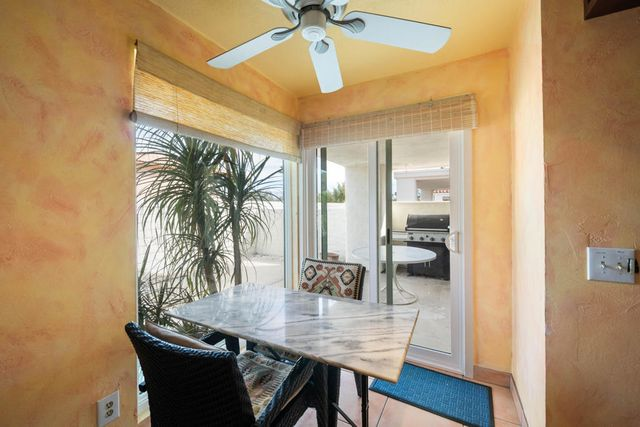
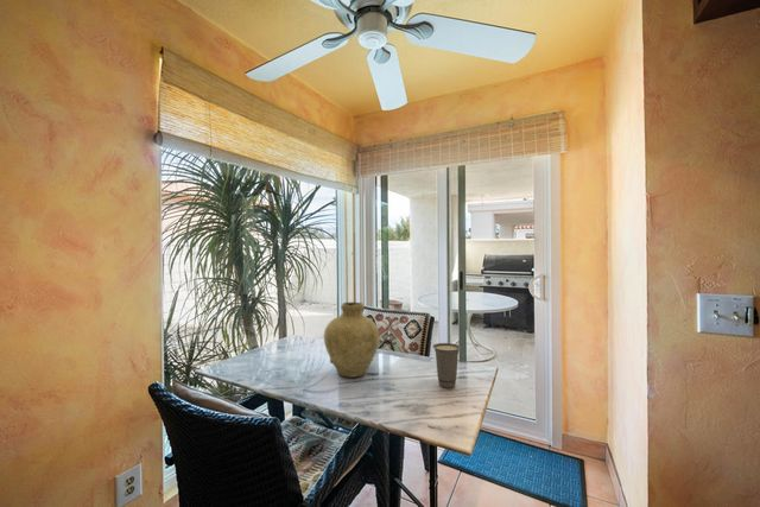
+ vase [323,300,381,379]
+ cup [432,342,462,389]
